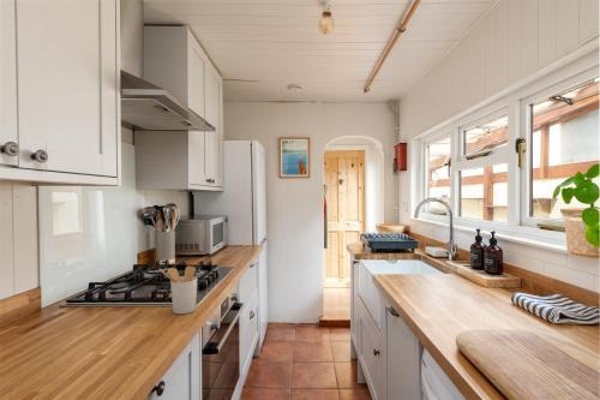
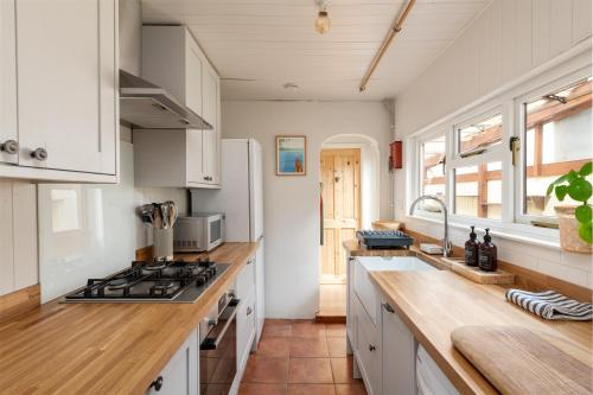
- utensil holder [158,265,198,315]
